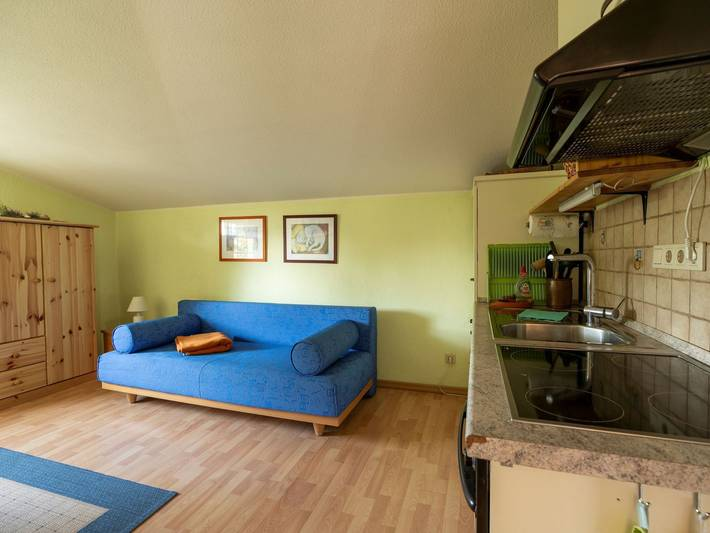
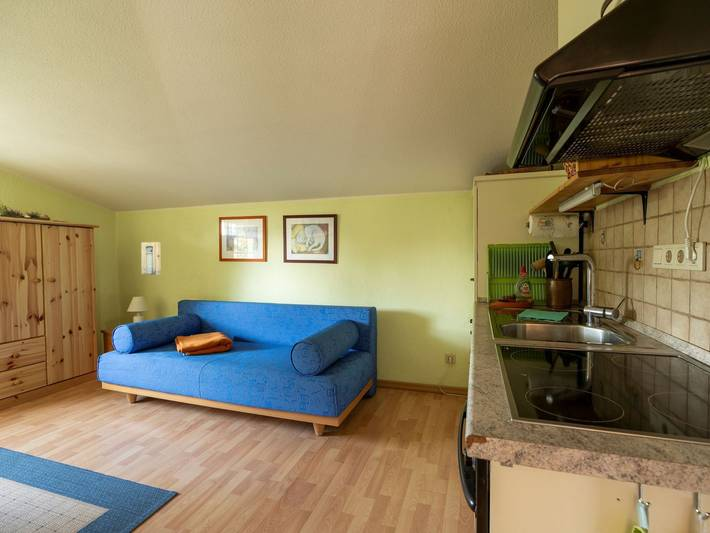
+ wall art [140,241,162,275]
